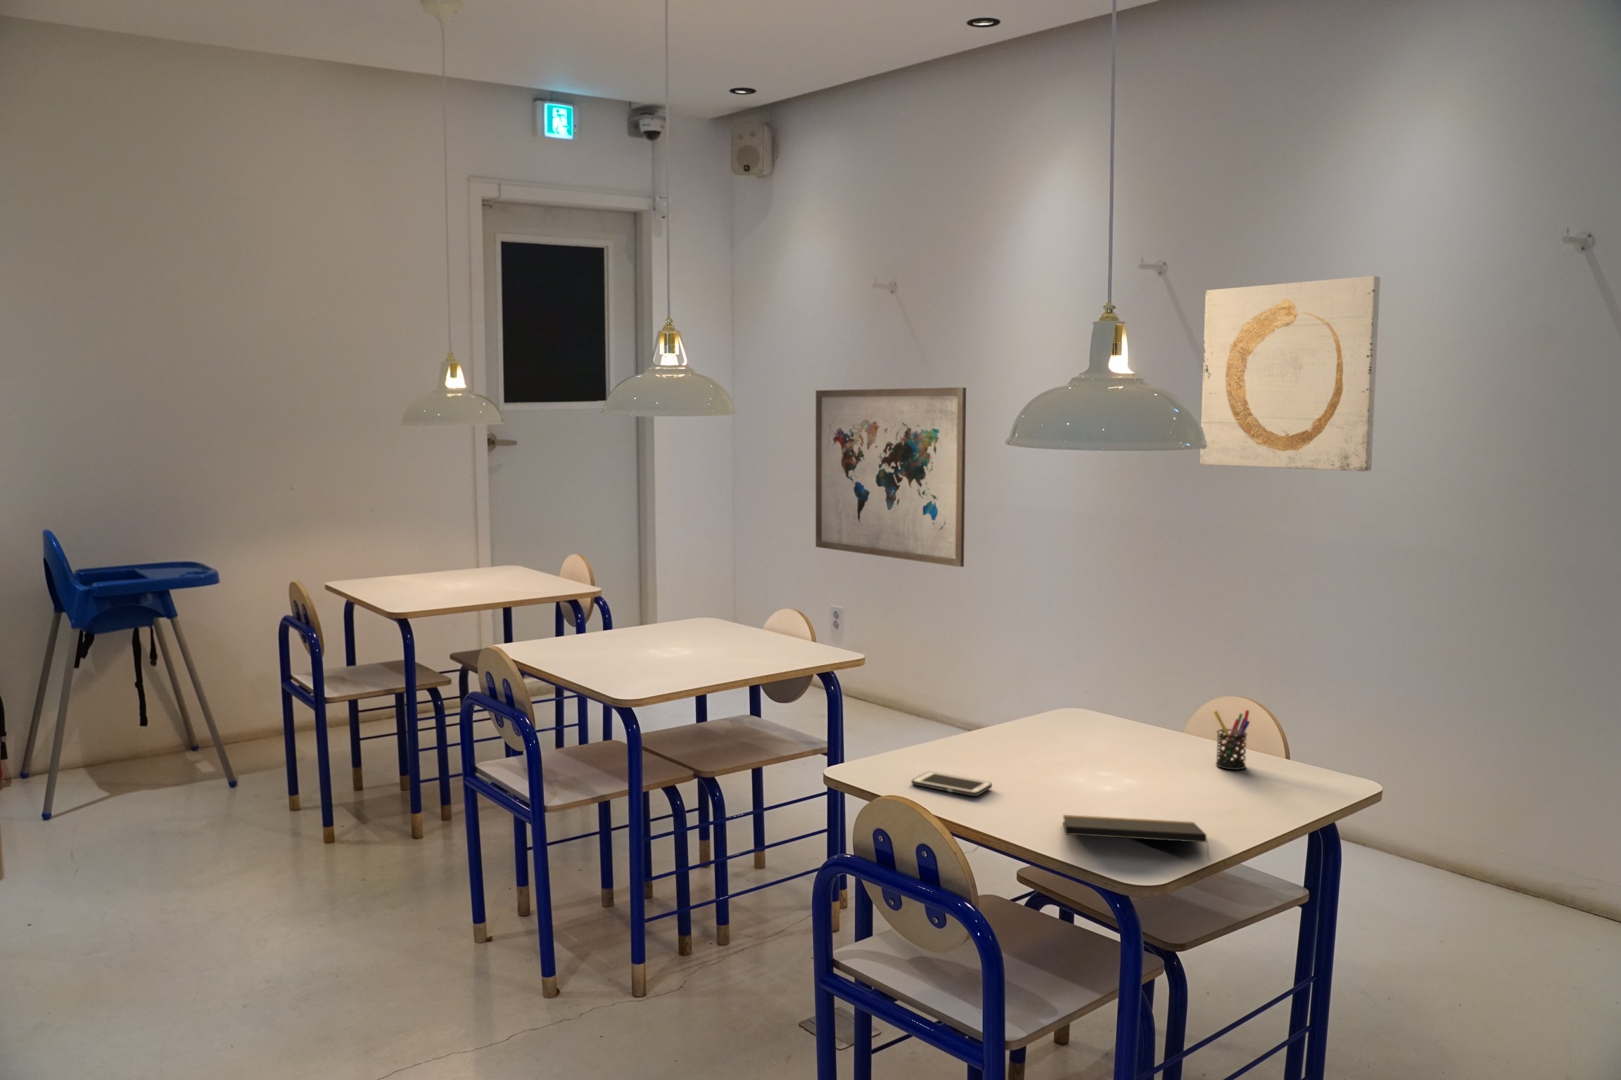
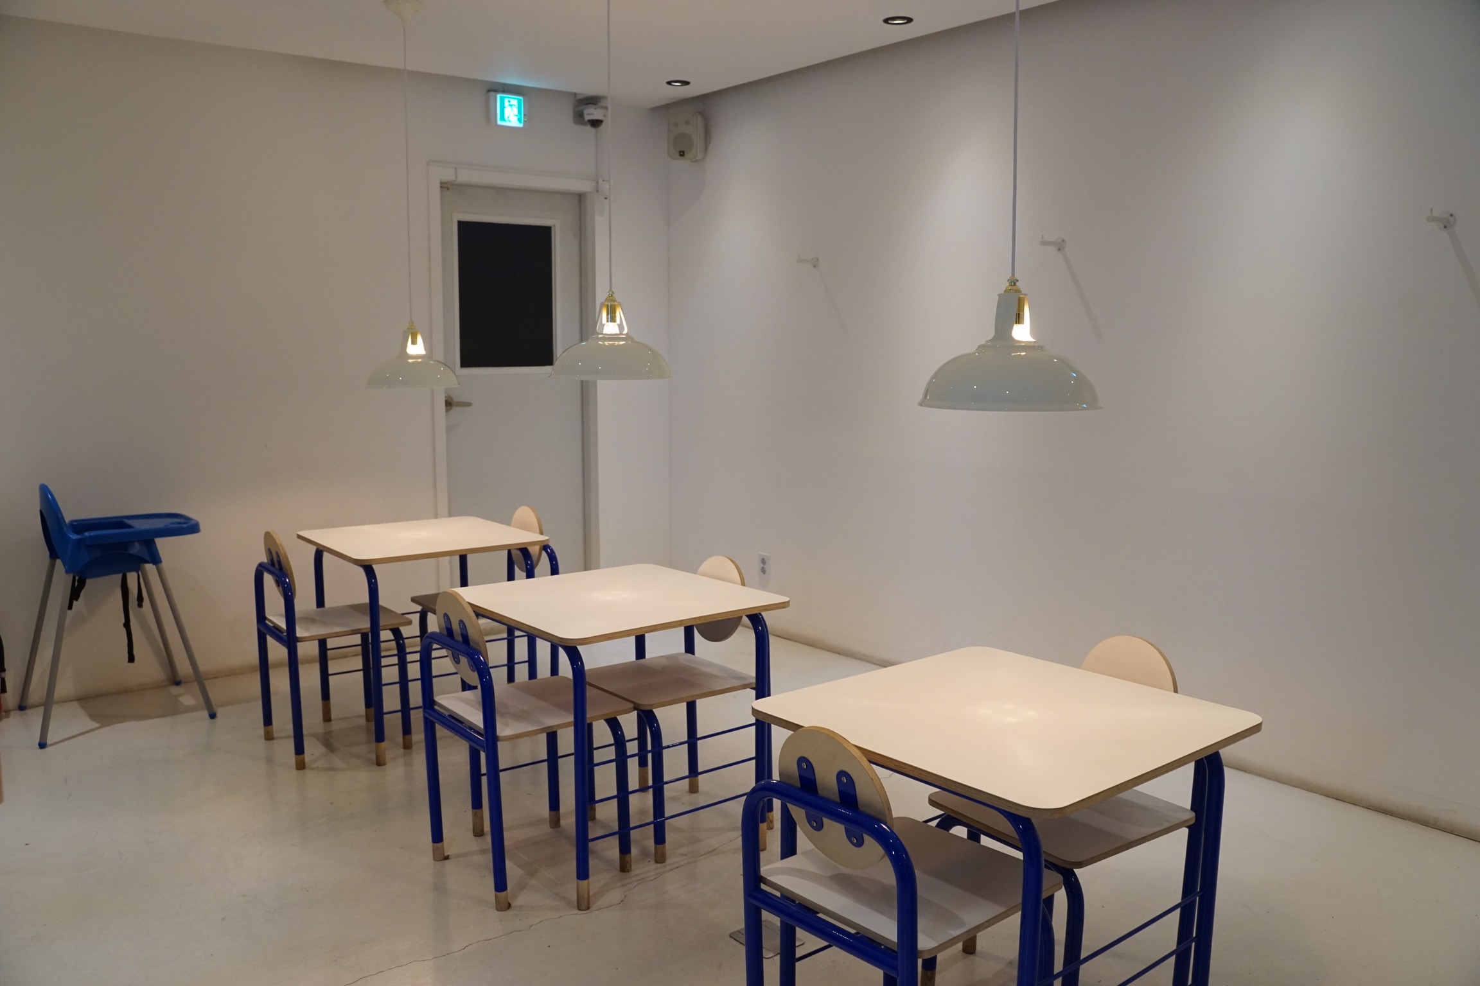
- cell phone [911,770,993,797]
- wall art [1200,275,1381,471]
- notepad [1063,815,1211,862]
- wall art [815,387,966,568]
- pen holder [1213,710,1251,770]
